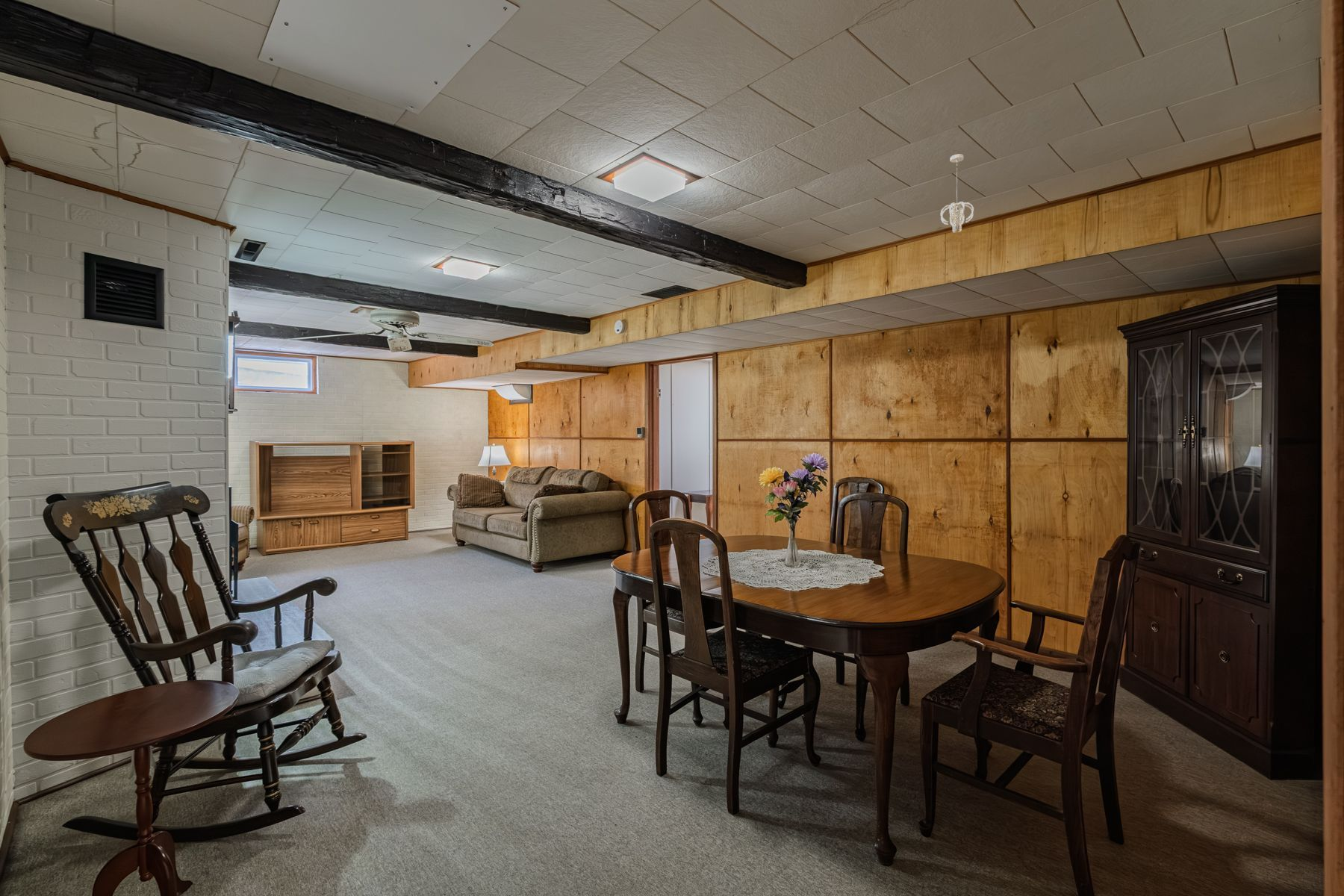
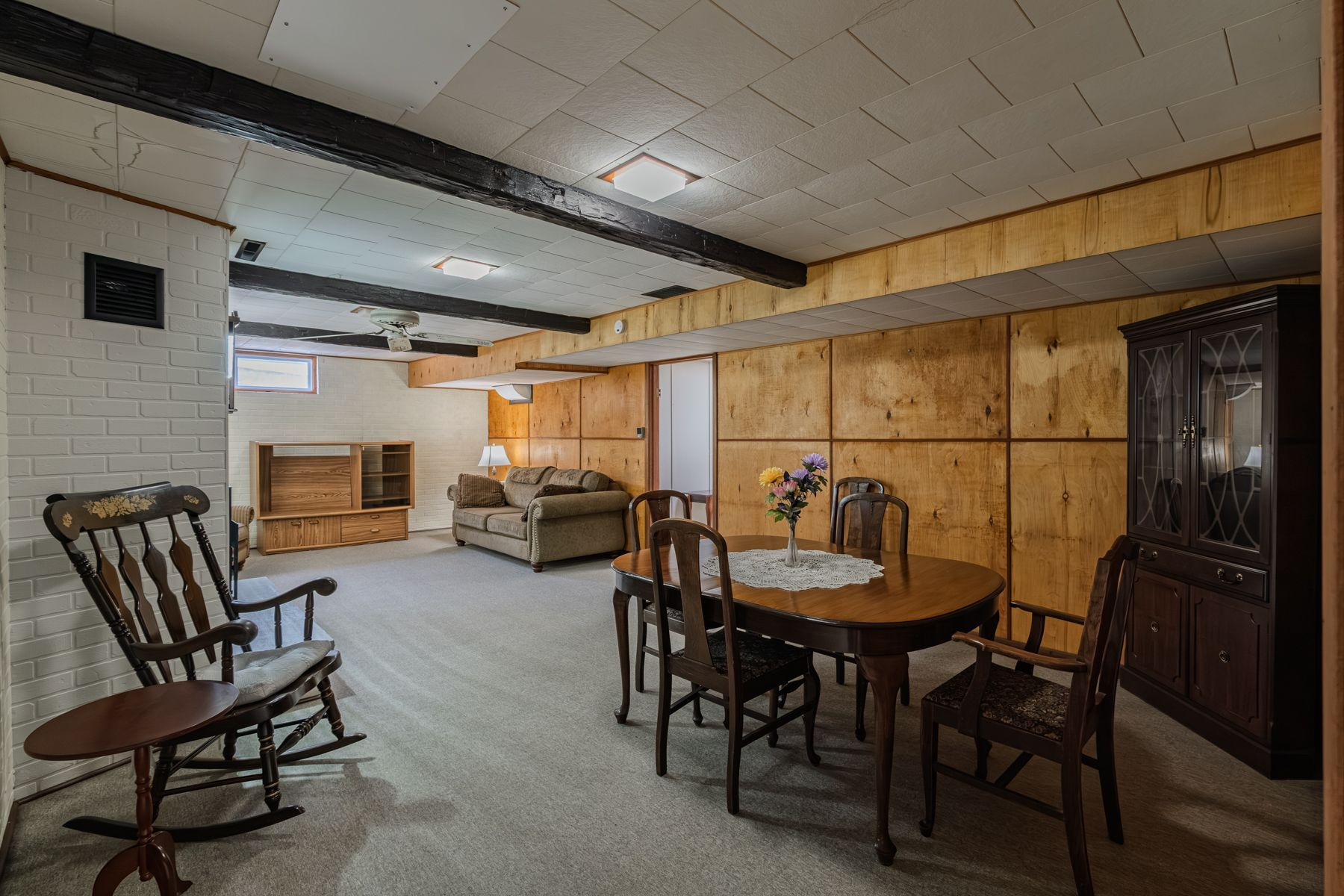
- pendant light [940,154,974,233]
